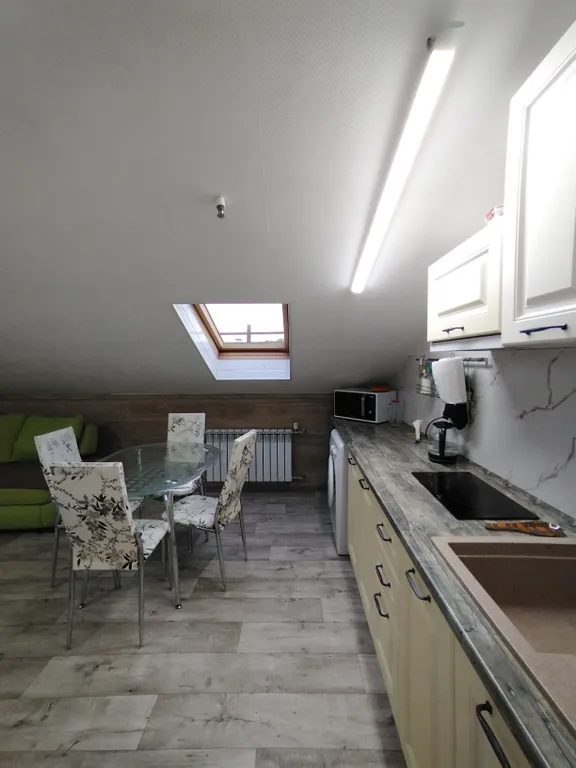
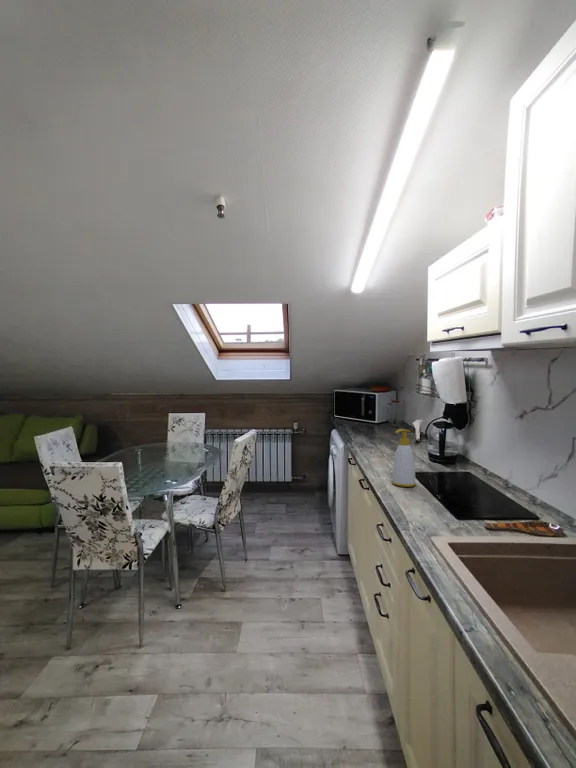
+ soap bottle [391,428,417,488]
